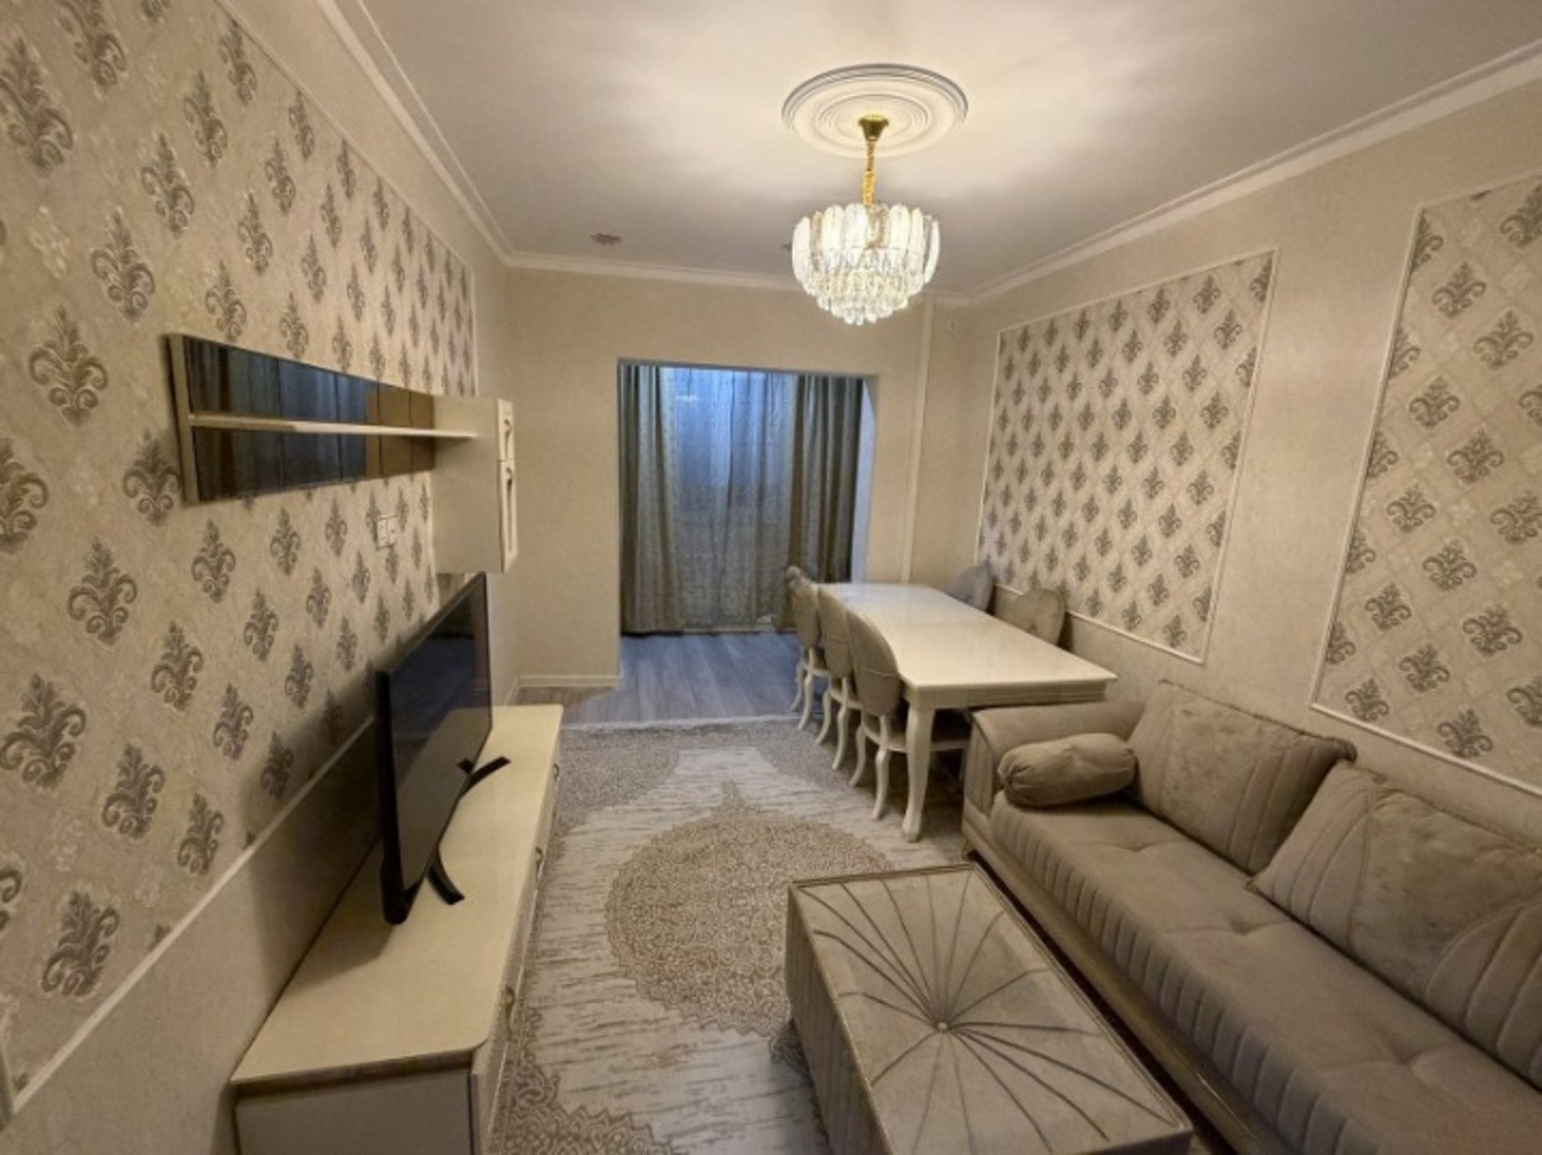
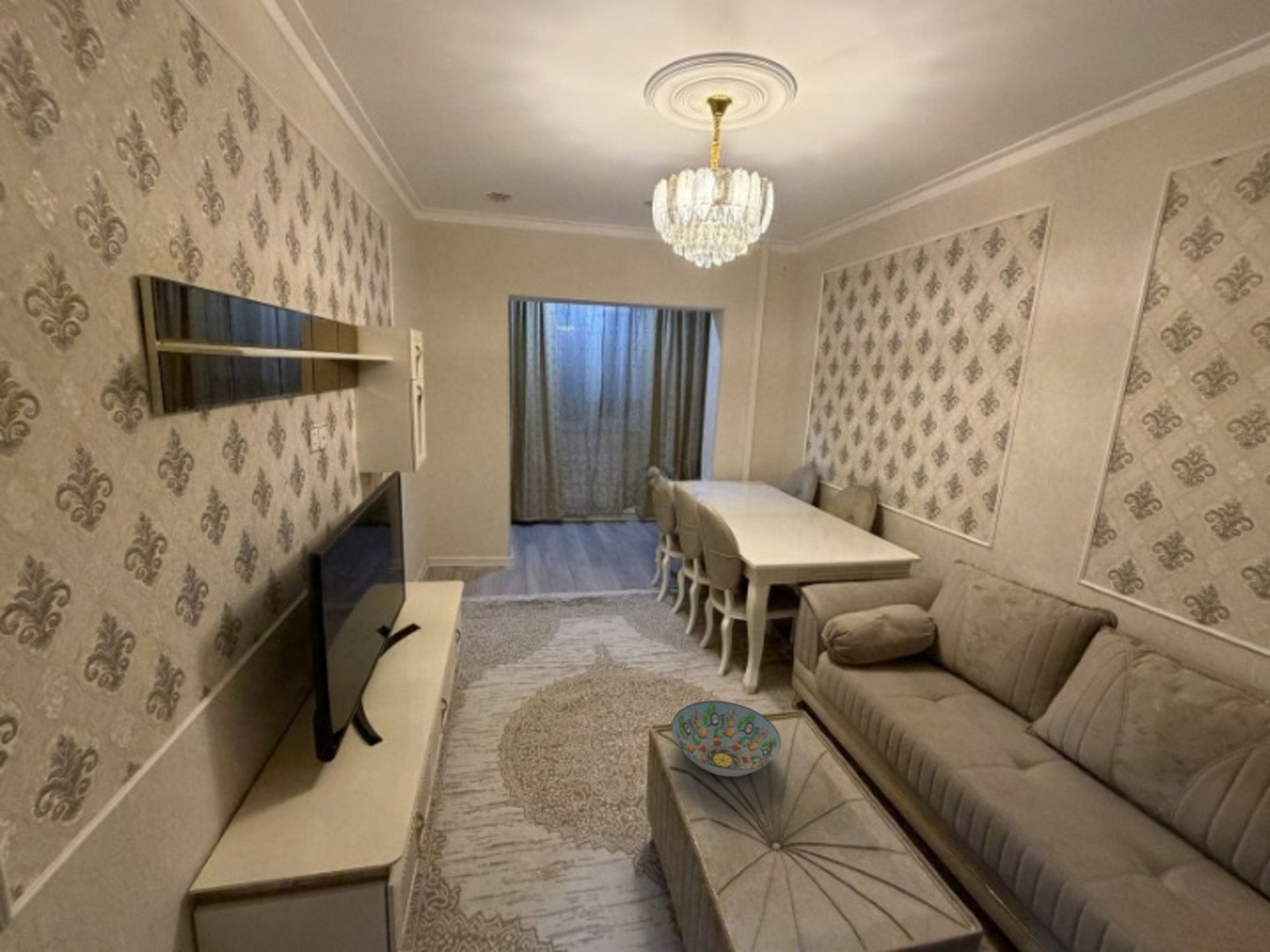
+ decorative bowl [671,700,782,777]
